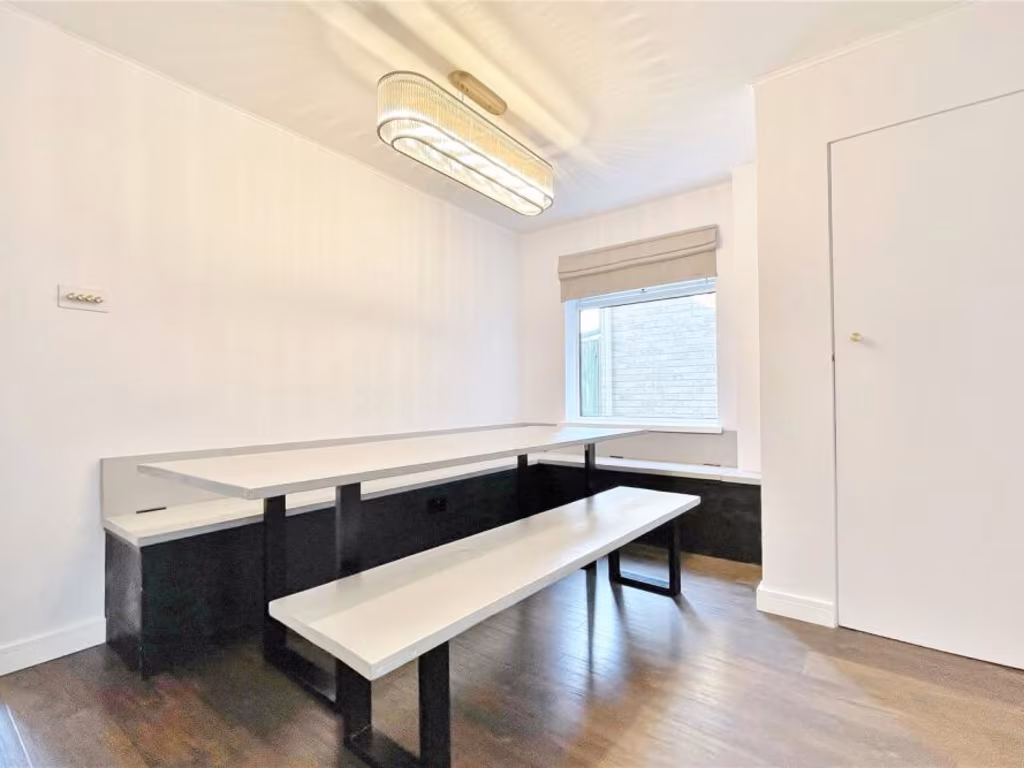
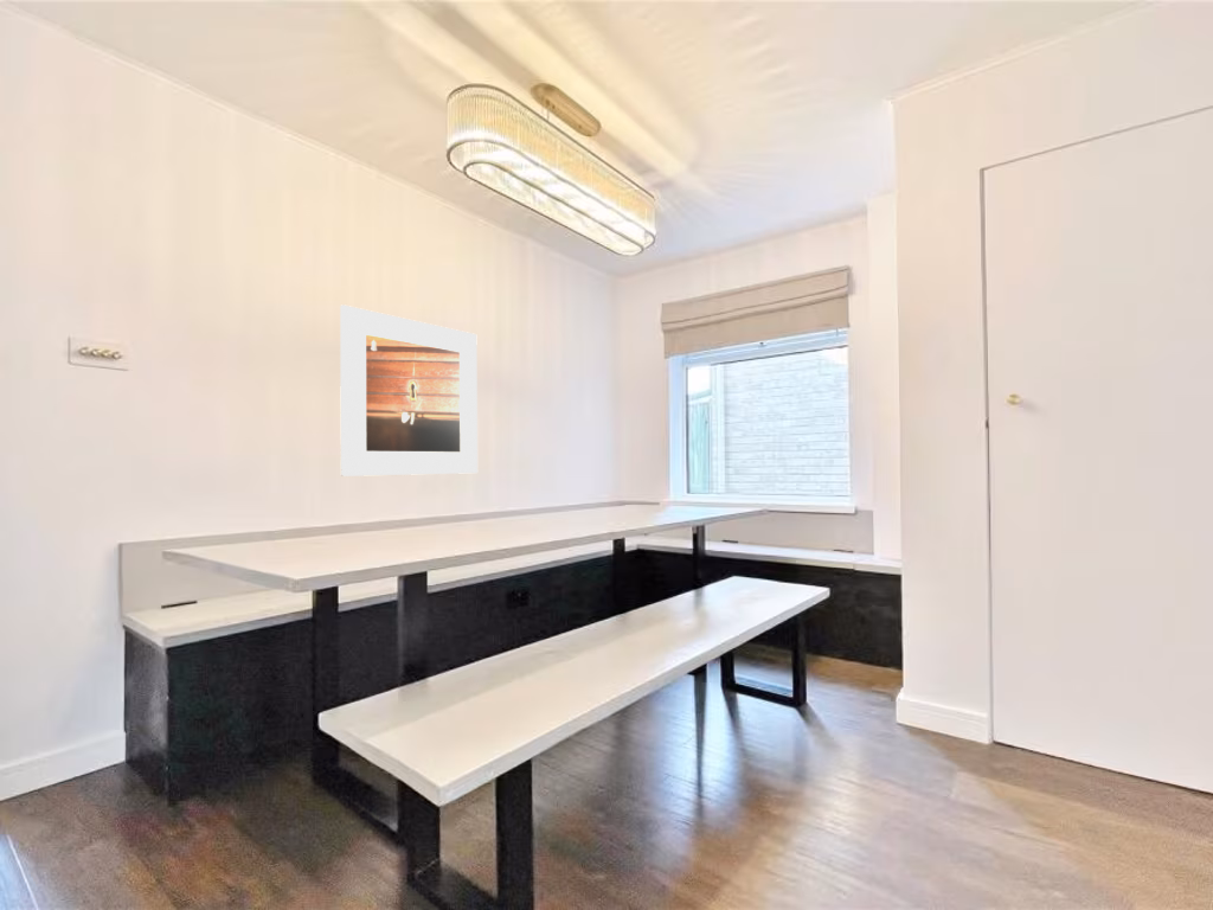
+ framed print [339,303,479,478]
